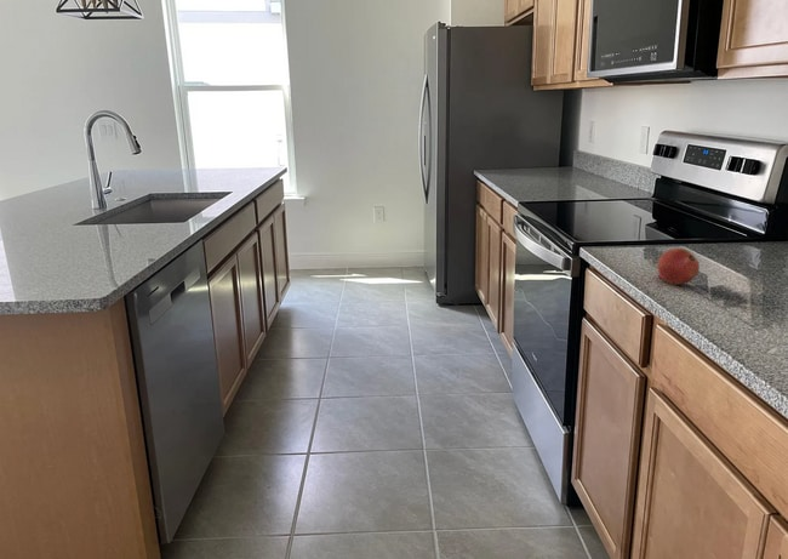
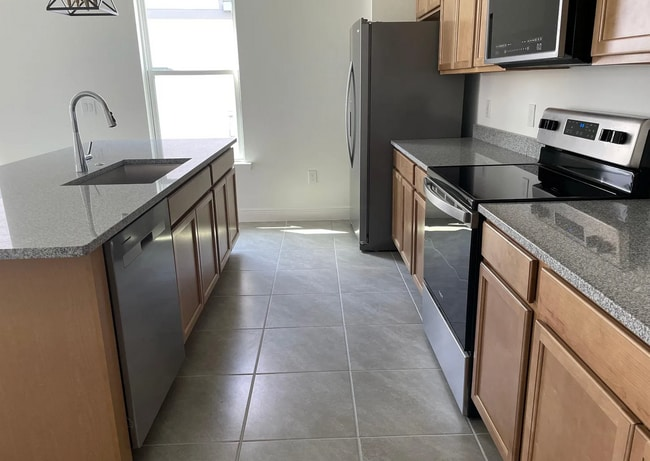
- fruit [656,247,701,286]
